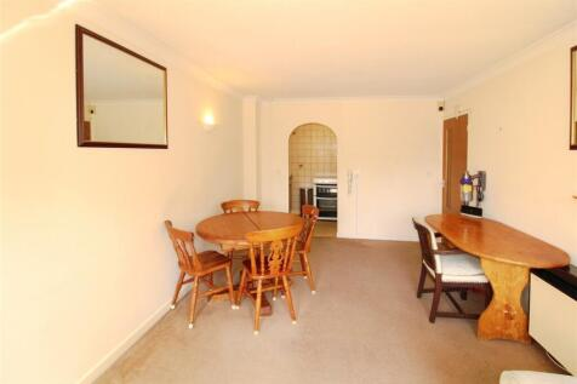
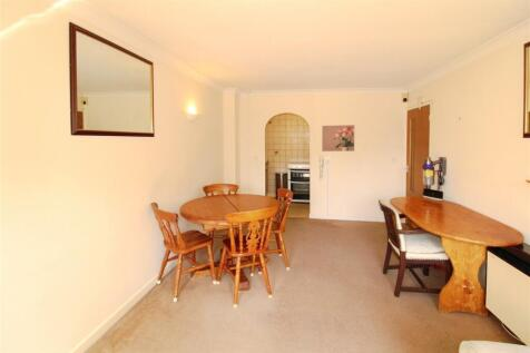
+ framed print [321,124,355,153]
